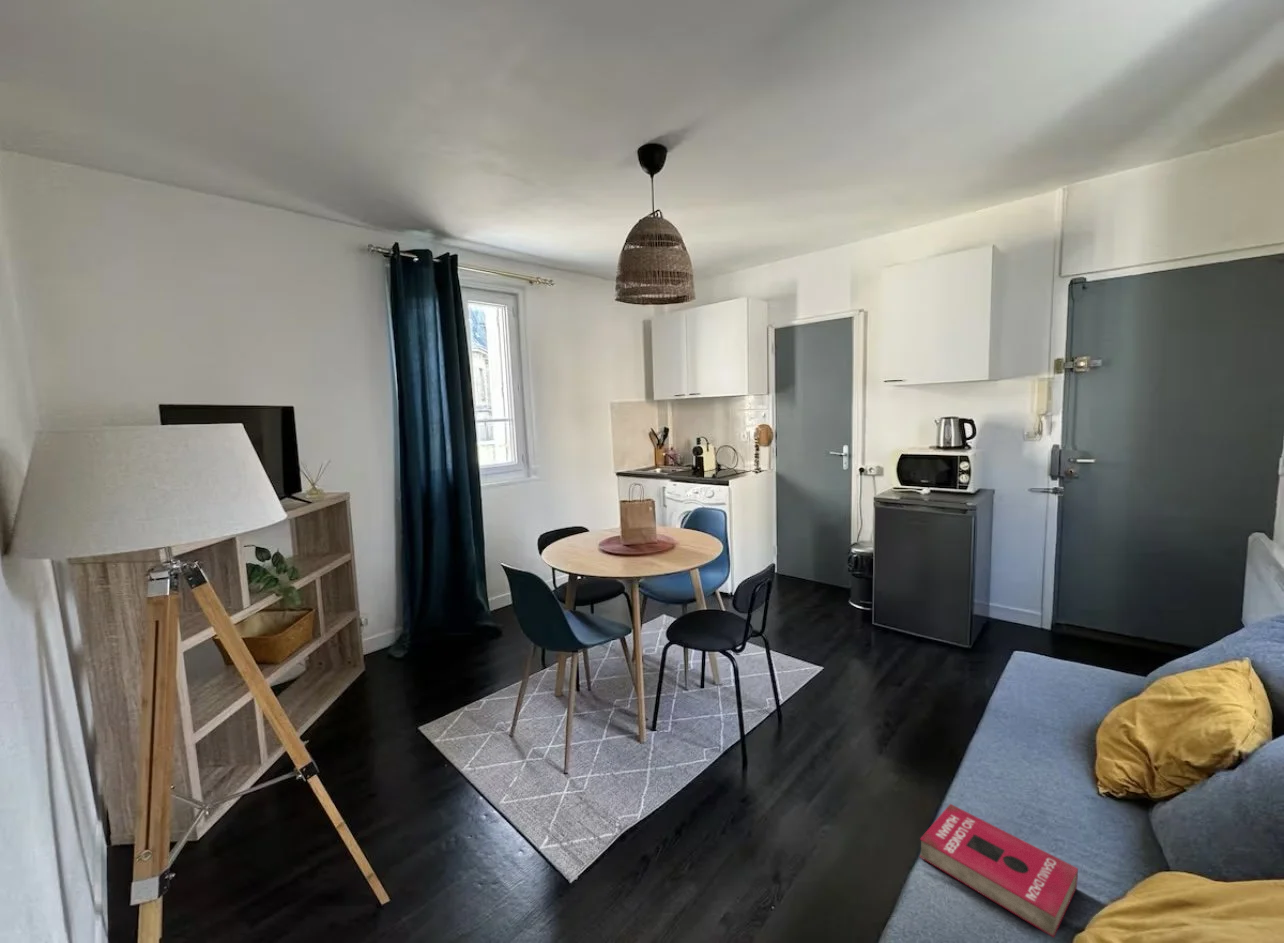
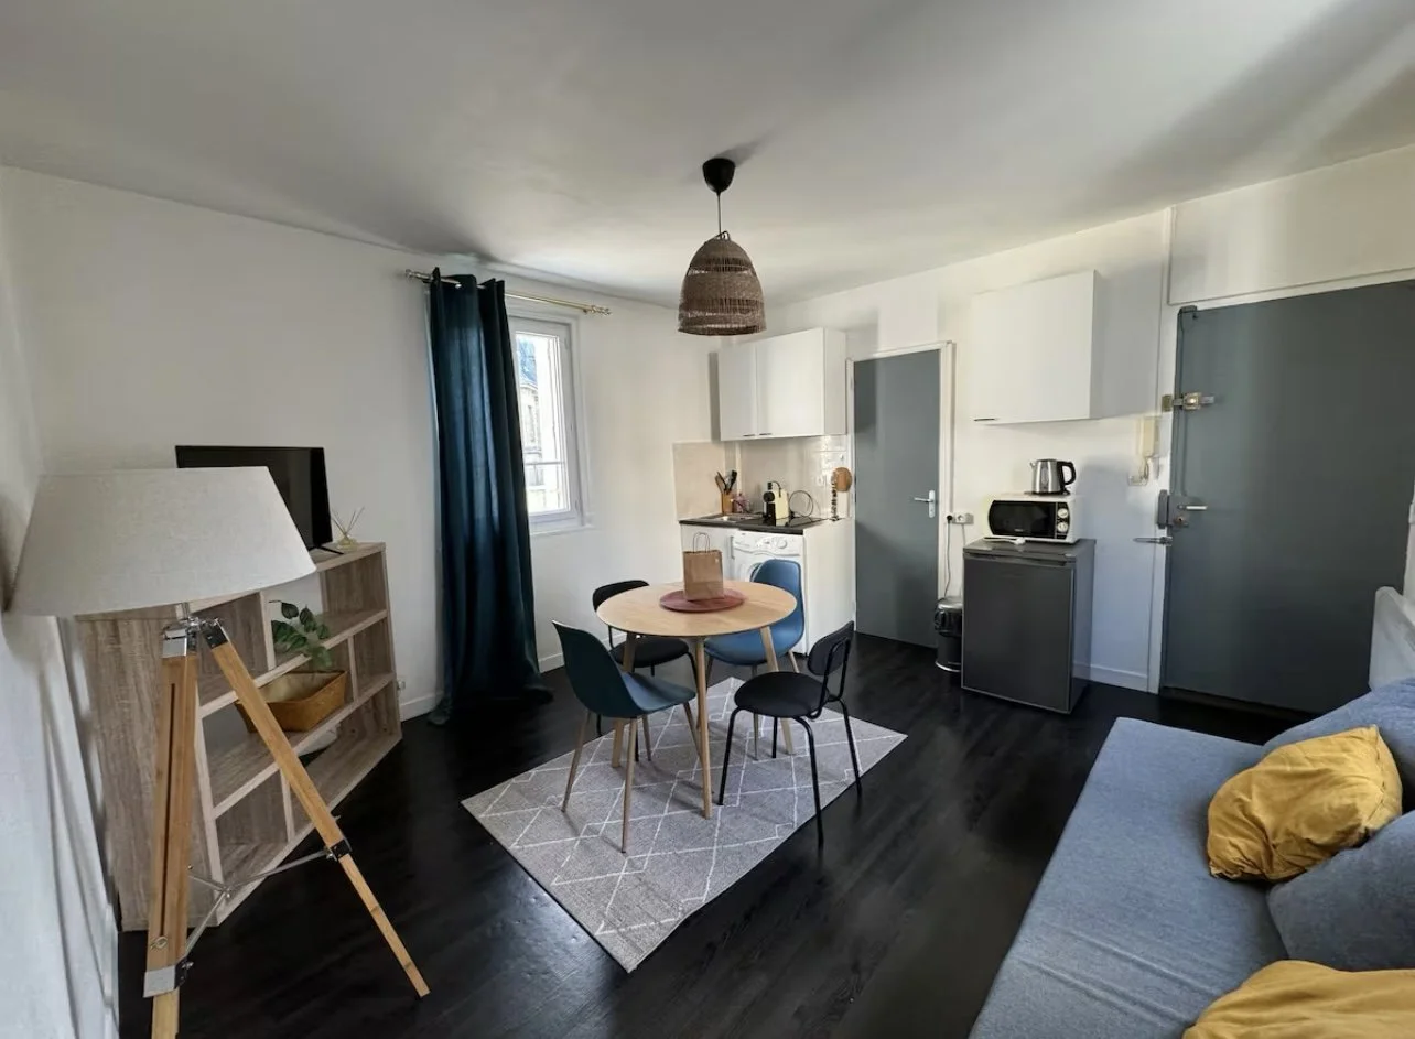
- book [918,803,1079,939]
